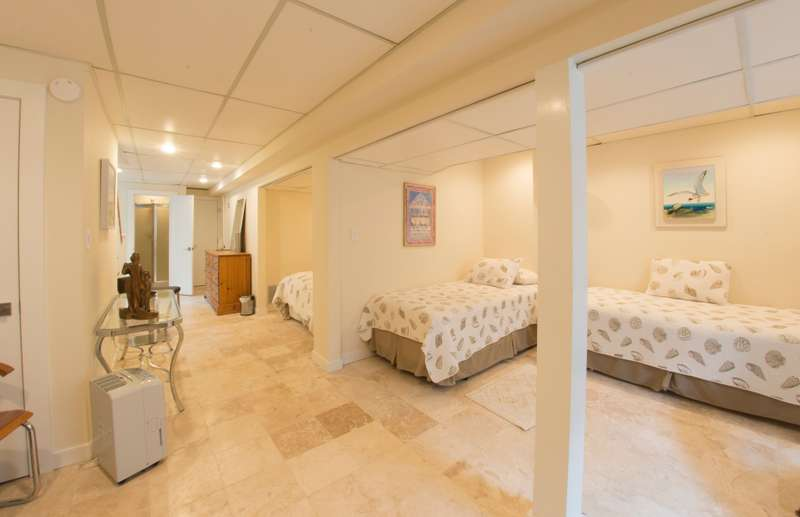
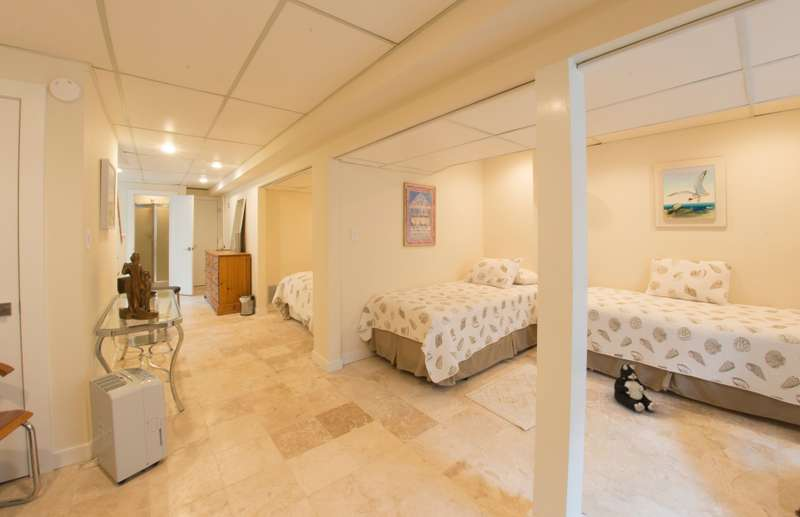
+ plush toy [613,363,661,412]
